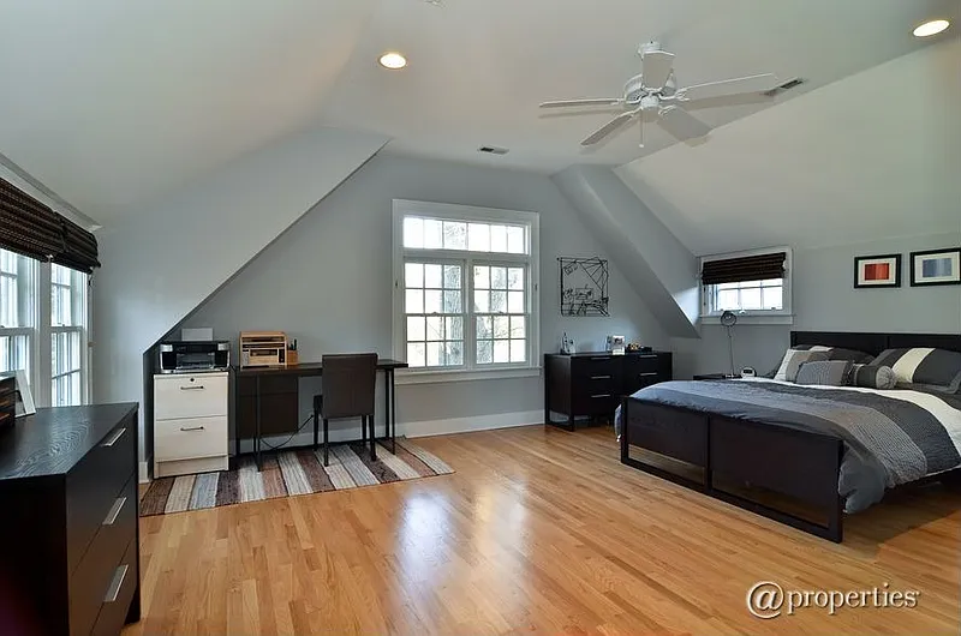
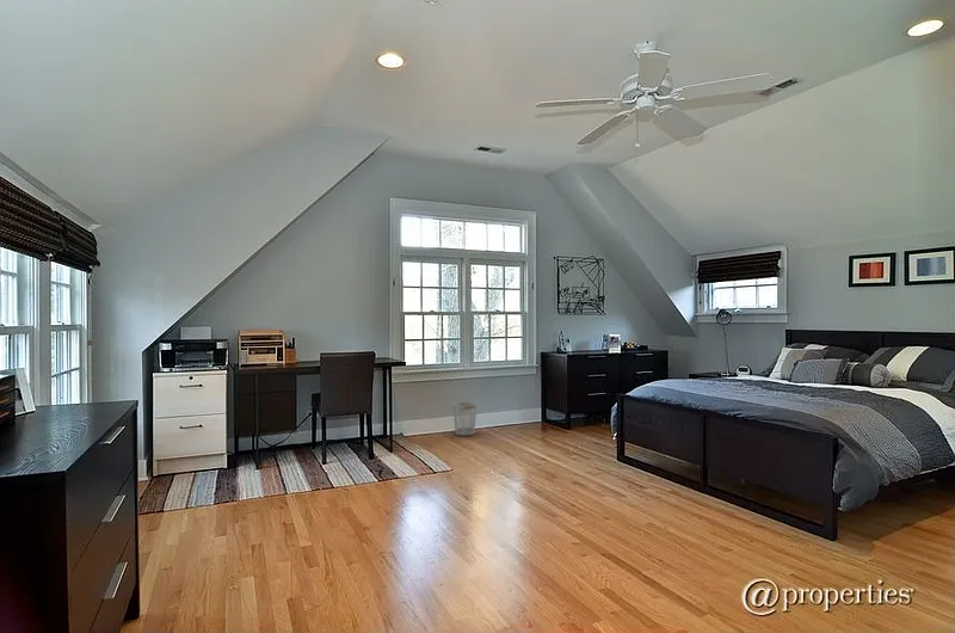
+ wastebasket [452,401,478,437]
